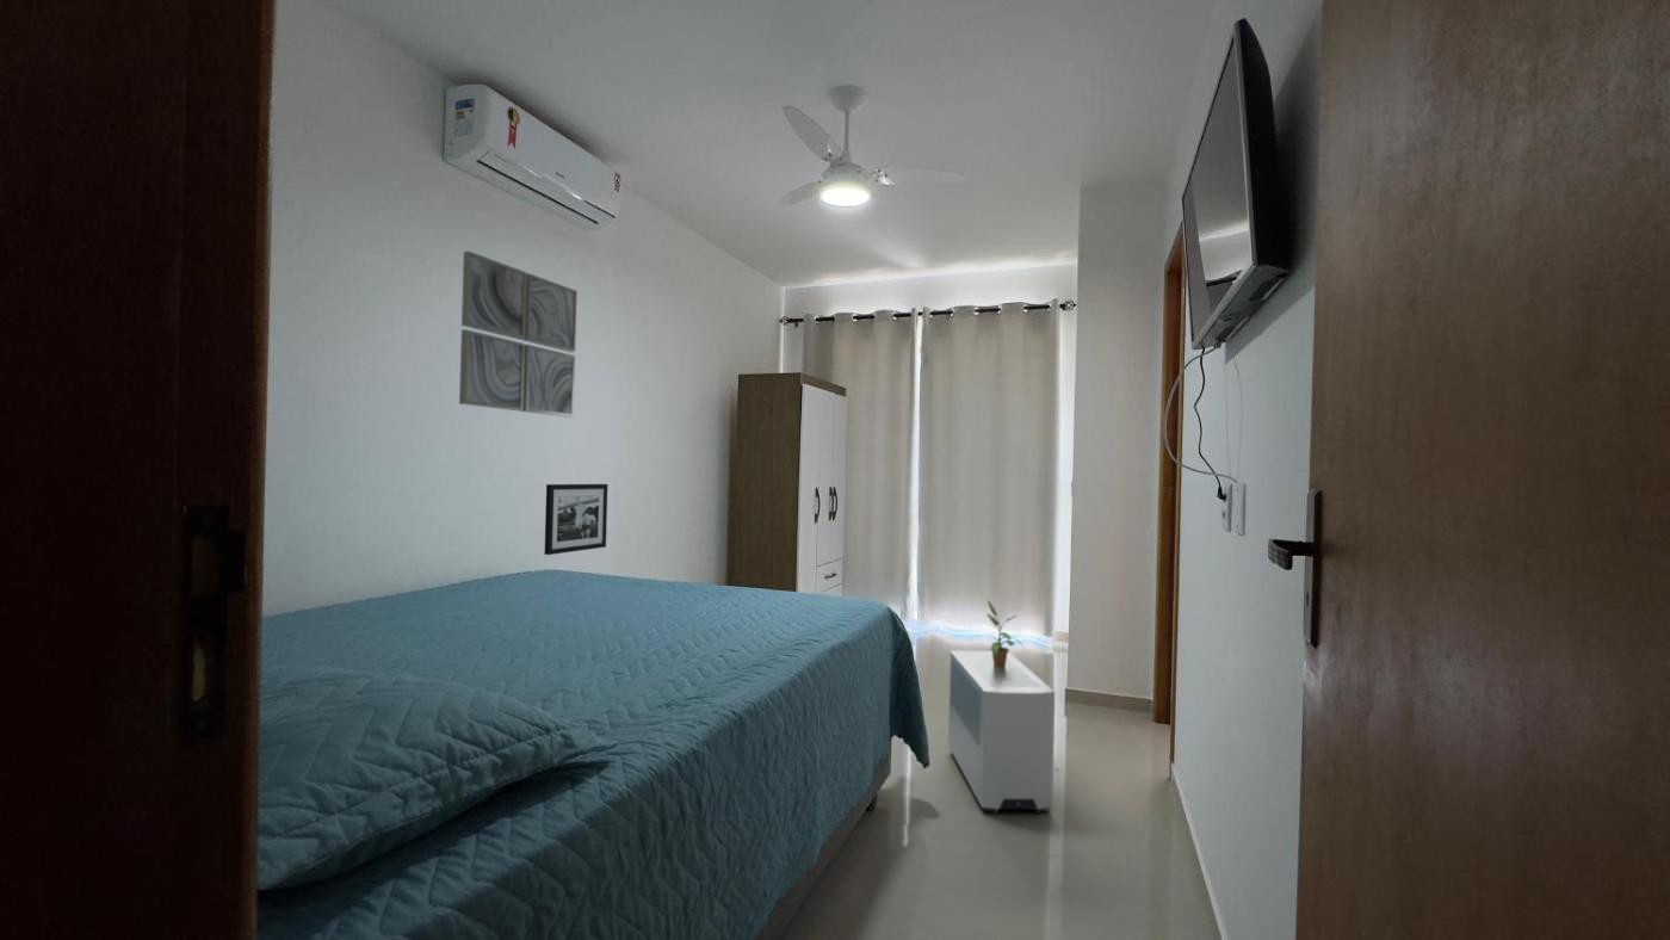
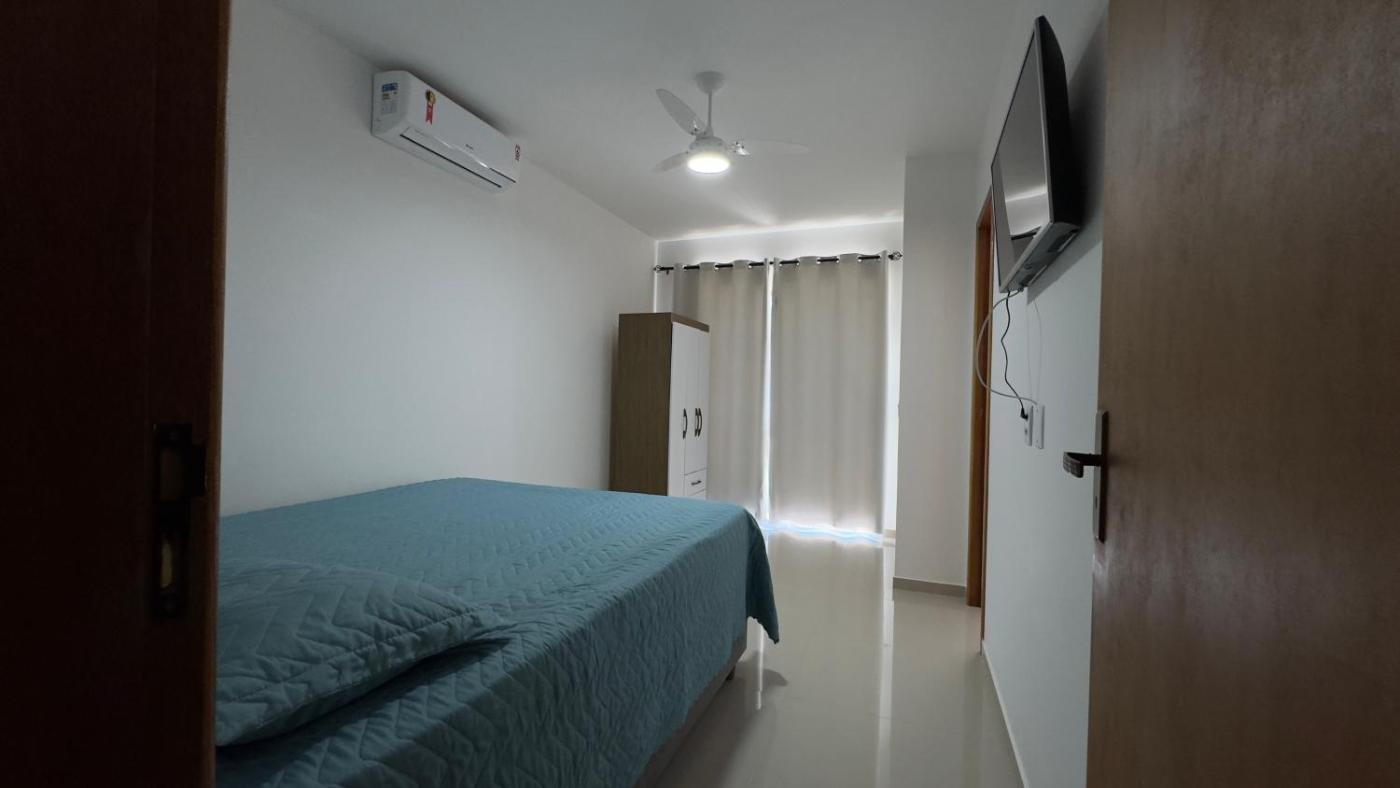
- wall art [458,251,579,419]
- picture frame [544,483,608,556]
- air purifier [947,650,1056,815]
- potted plant [972,599,1025,667]
